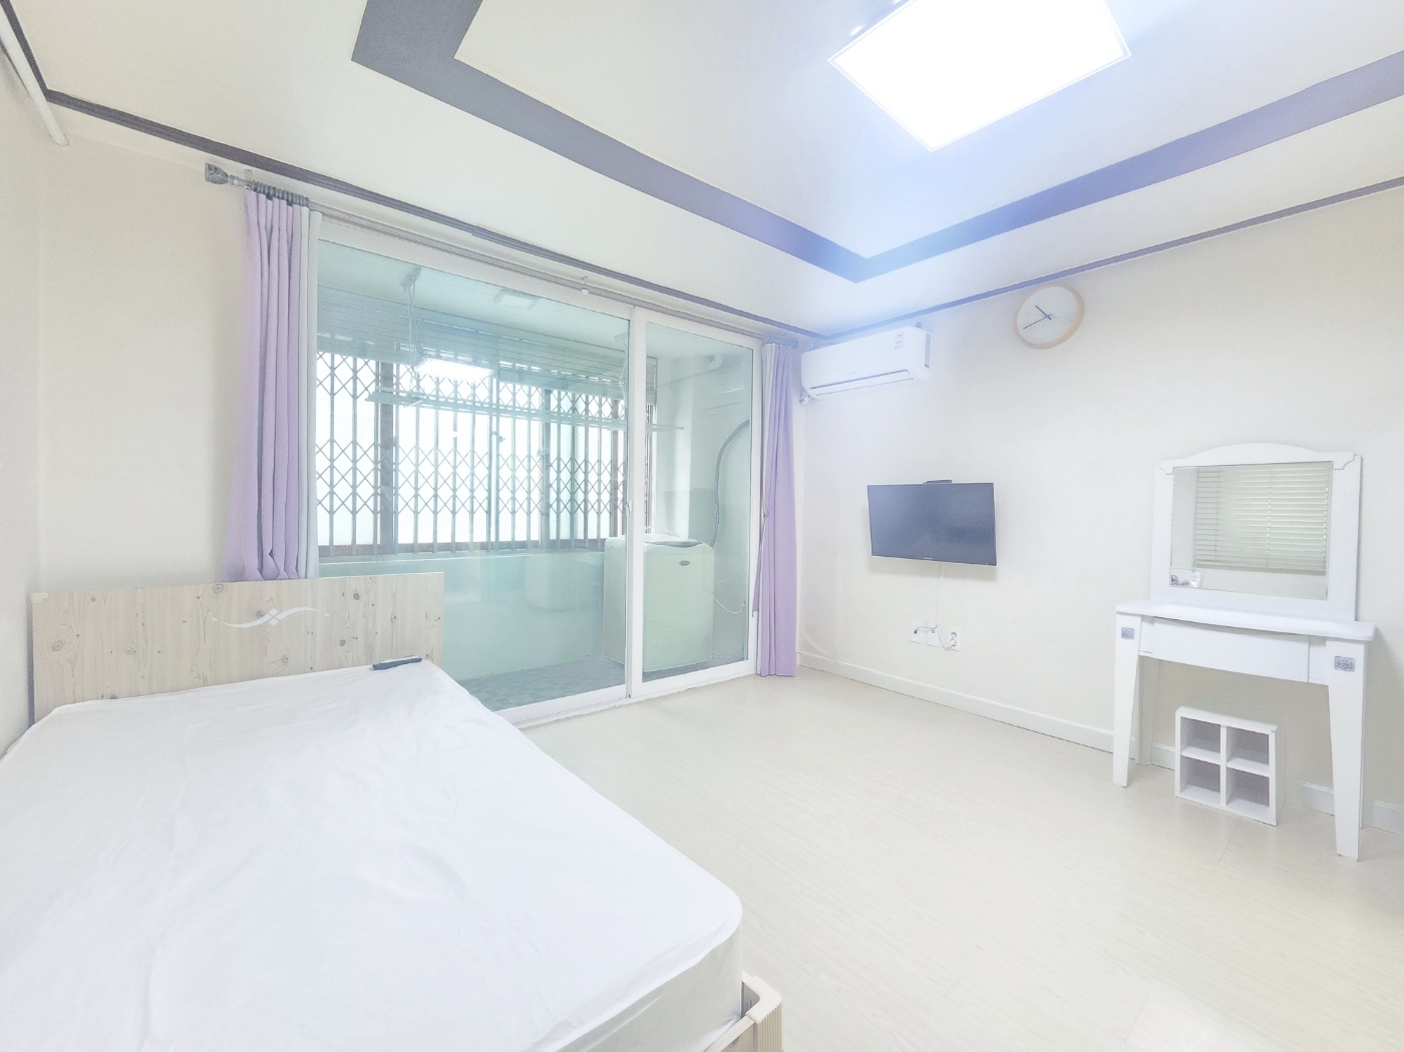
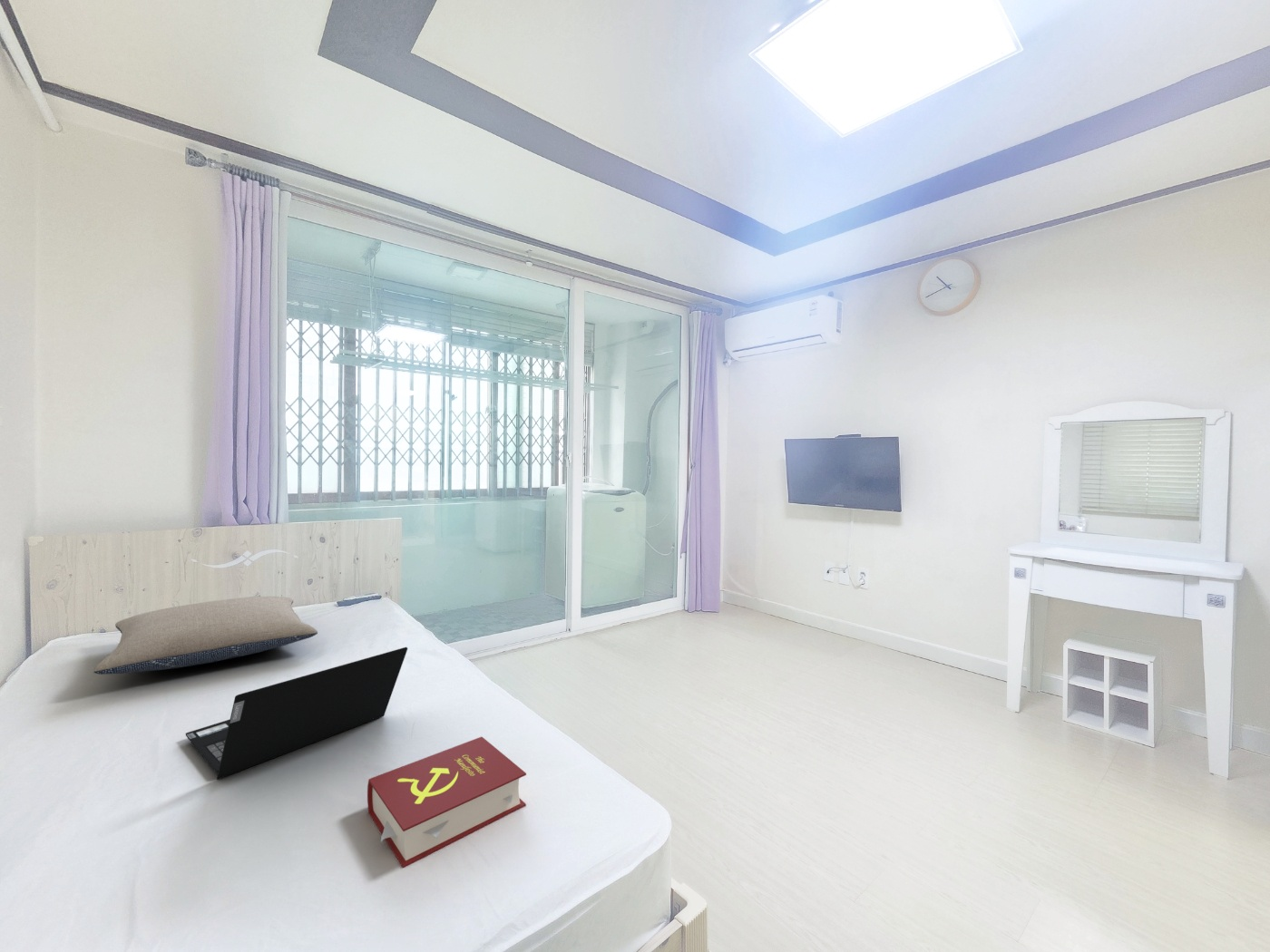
+ book [366,736,527,869]
+ laptop computer [185,646,408,781]
+ pillow [93,596,318,675]
